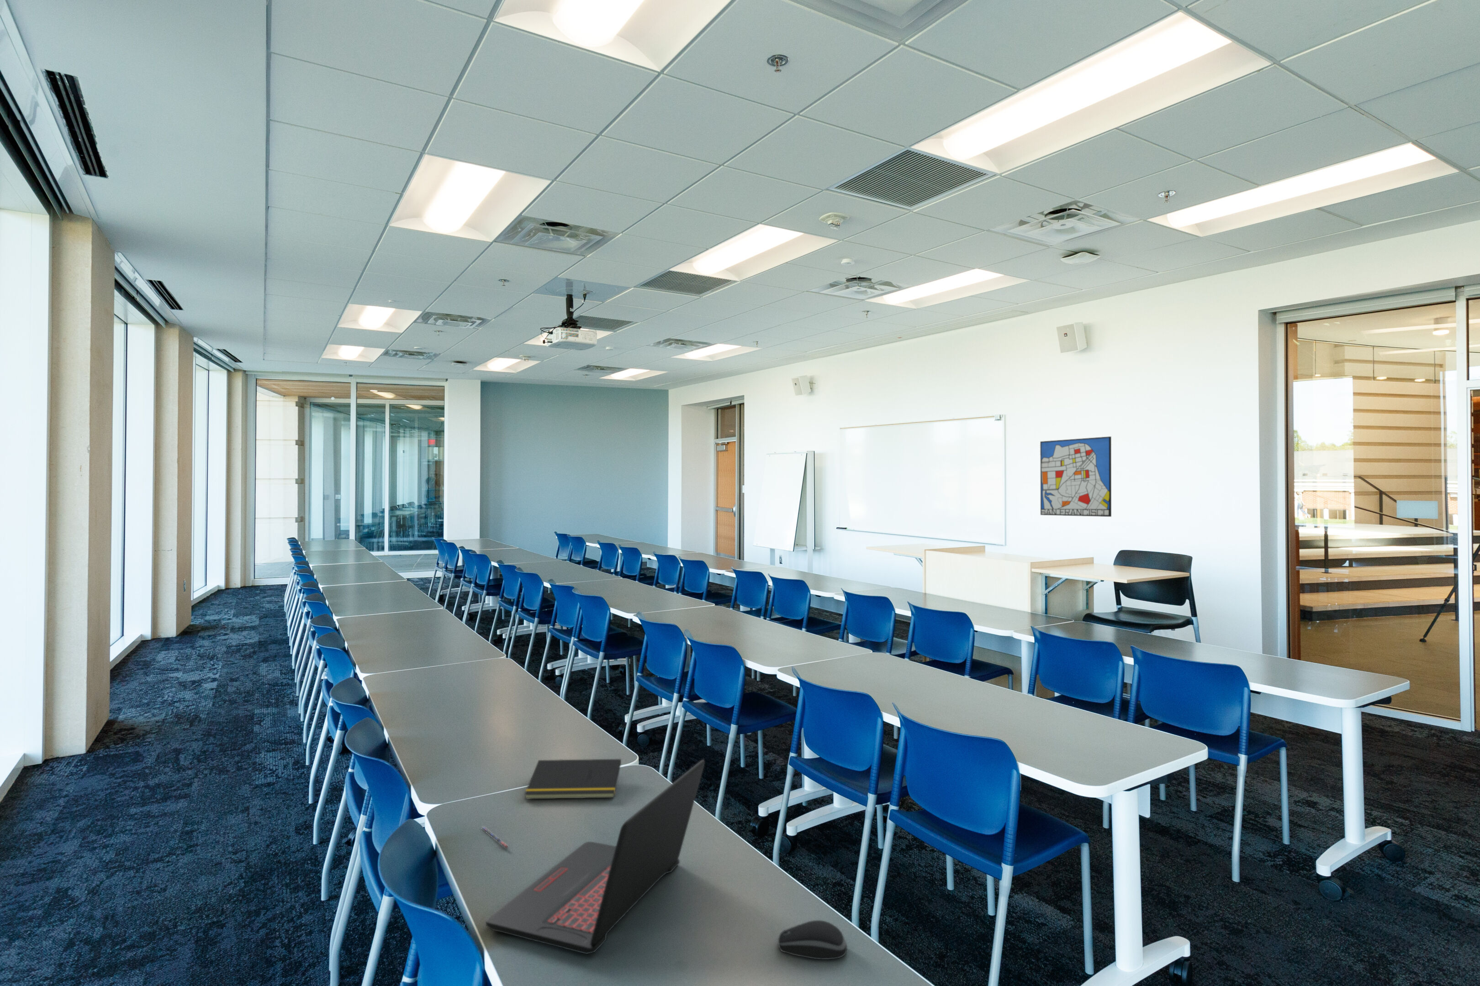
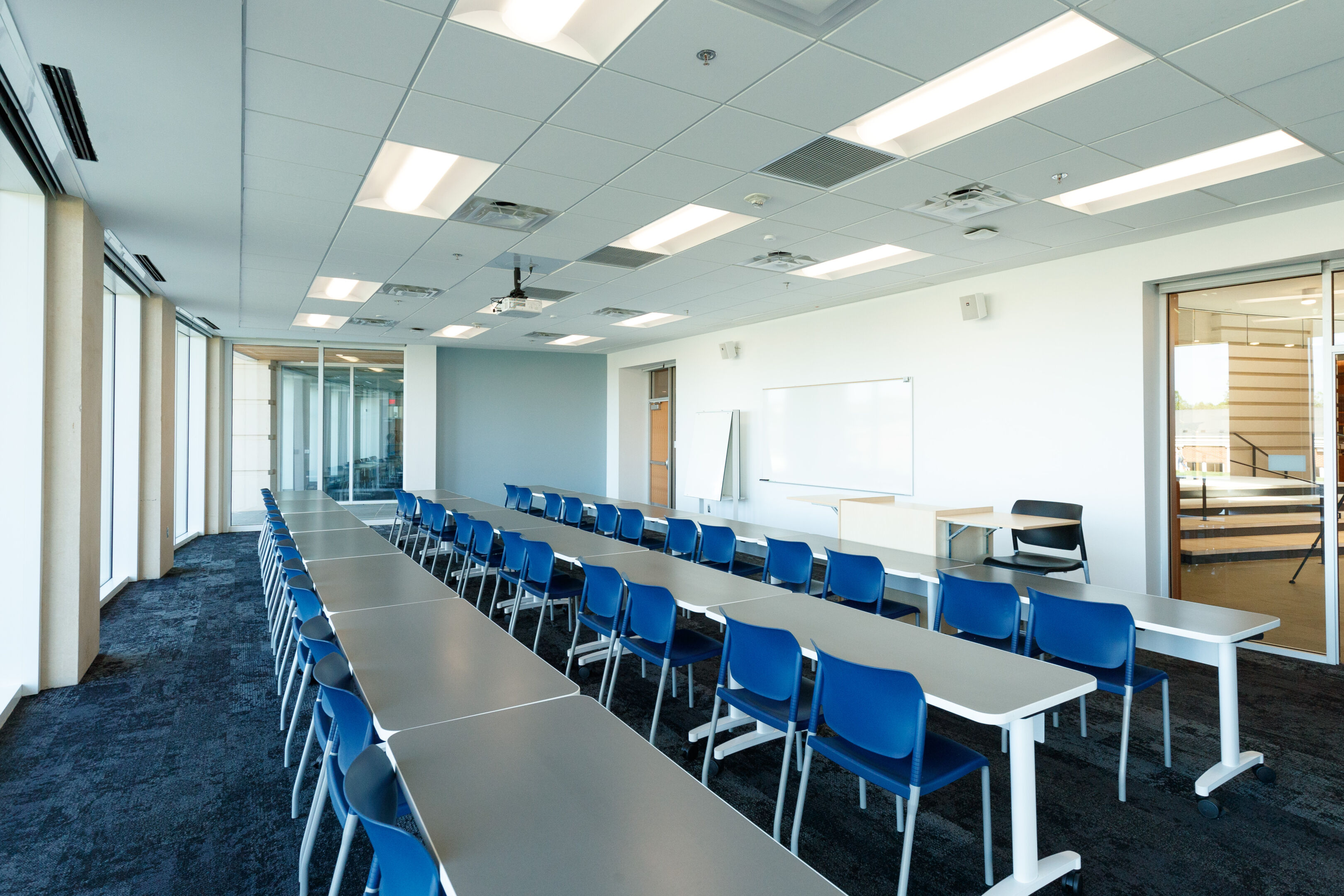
- notepad [524,758,622,800]
- computer mouse [777,920,847,960]
- laptop [486,759,705,954]
- wall art [1040,436,1112,517]
- pen [481,825,509,848]
